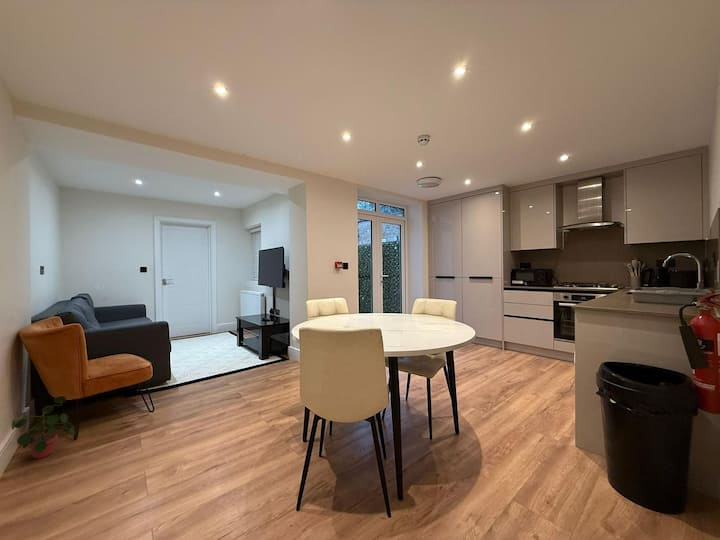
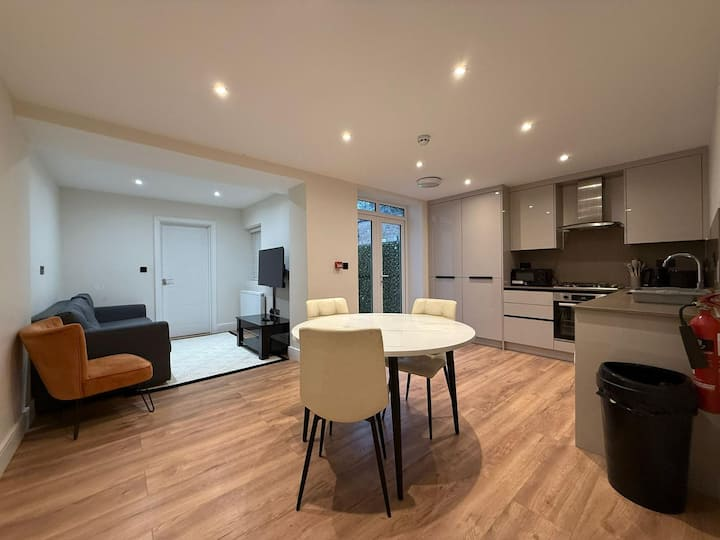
- potted plant [11,395,76,459]
